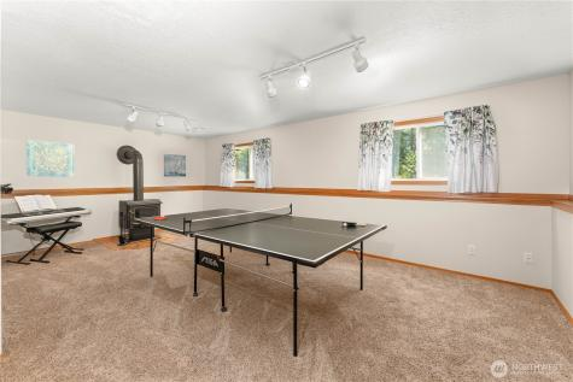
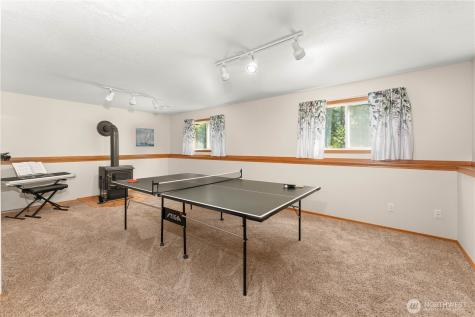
- wall art [25,139,76,178]
